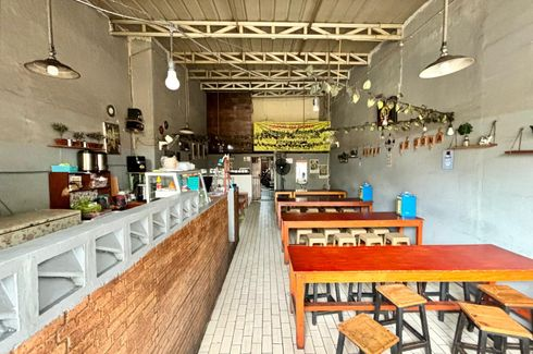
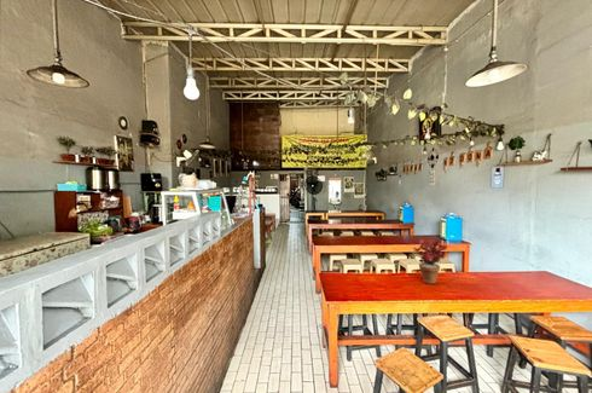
+ potted plant [412,238,448,285]
